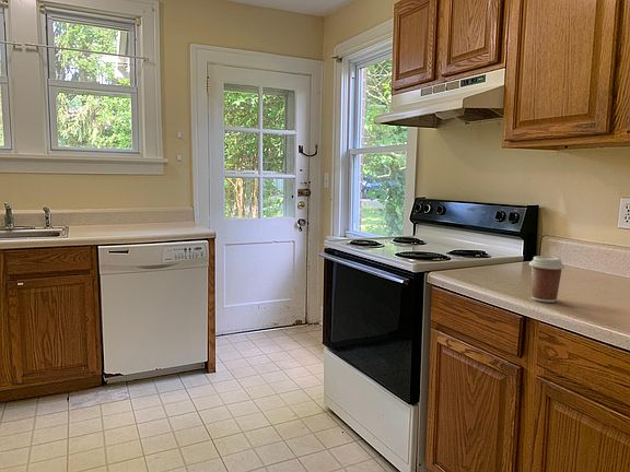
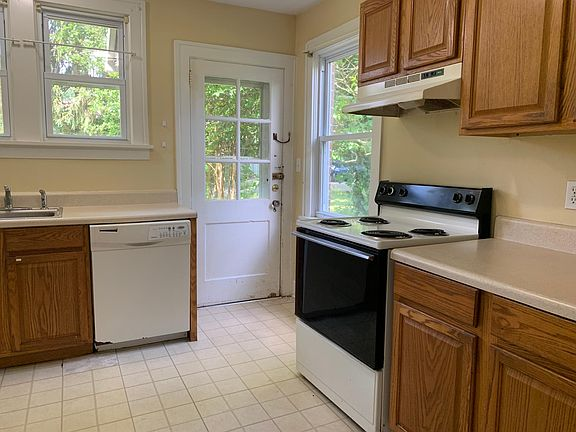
- coffee cup [528,255,565,304]
